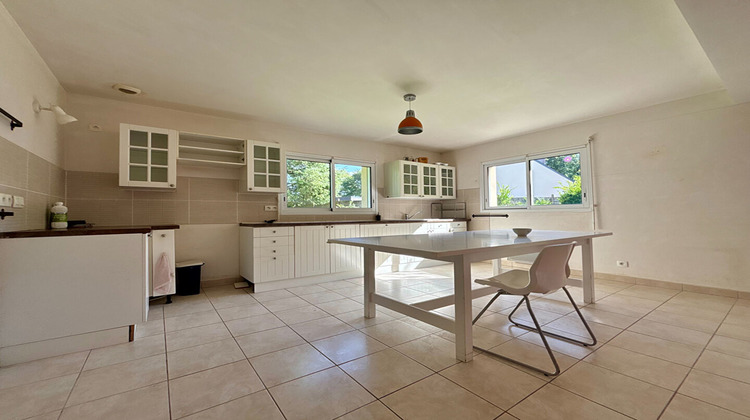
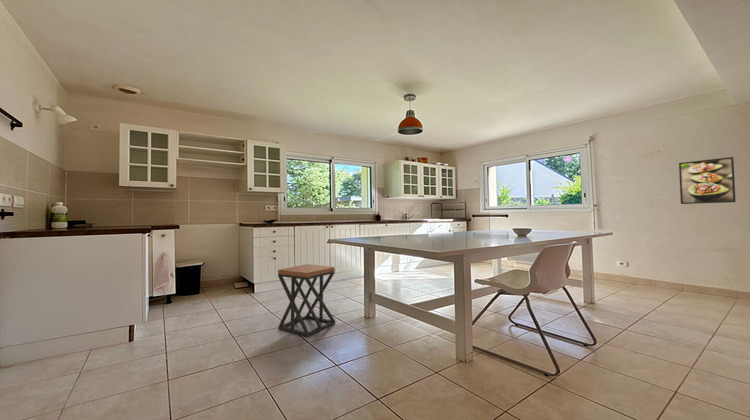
+ stool [277,263,336,338]
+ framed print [678,156,737,205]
